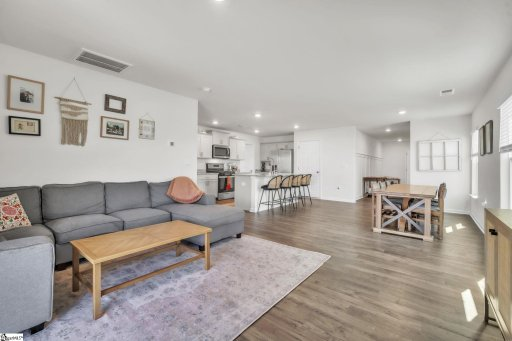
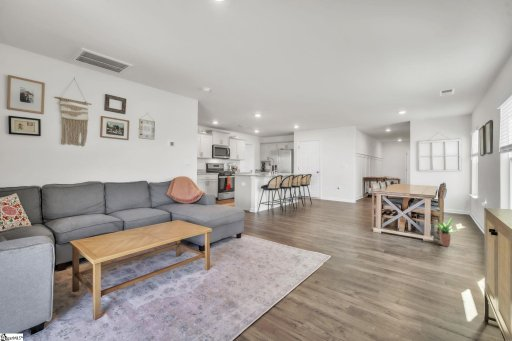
+ potted plant [433,218,461,247]
